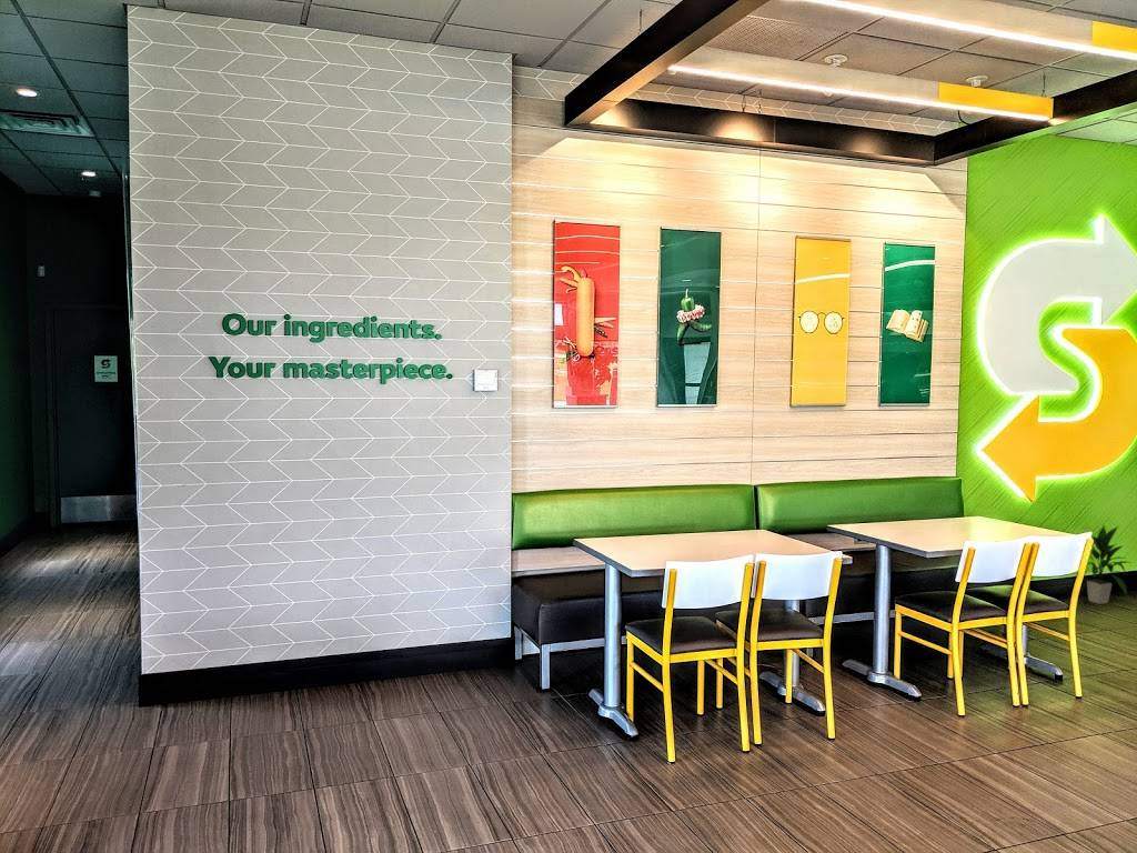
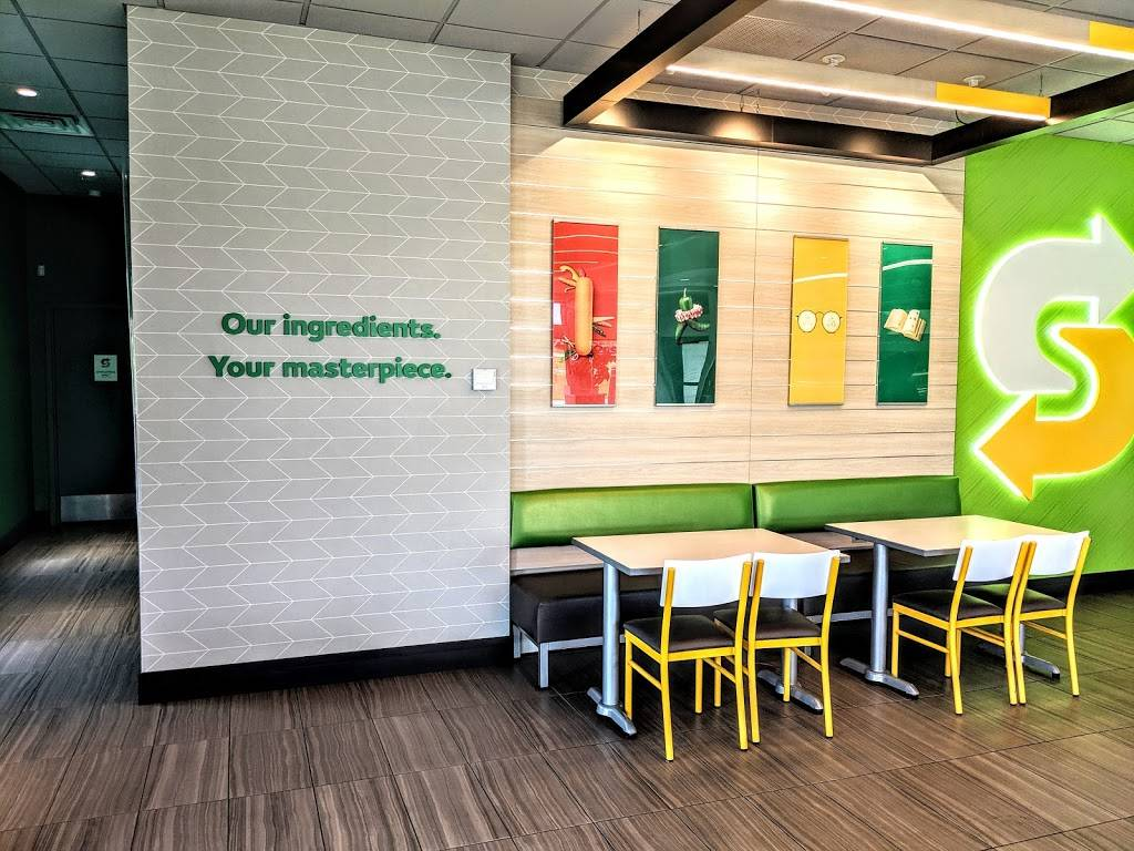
- indoor plant [1086,525,1135,605]
